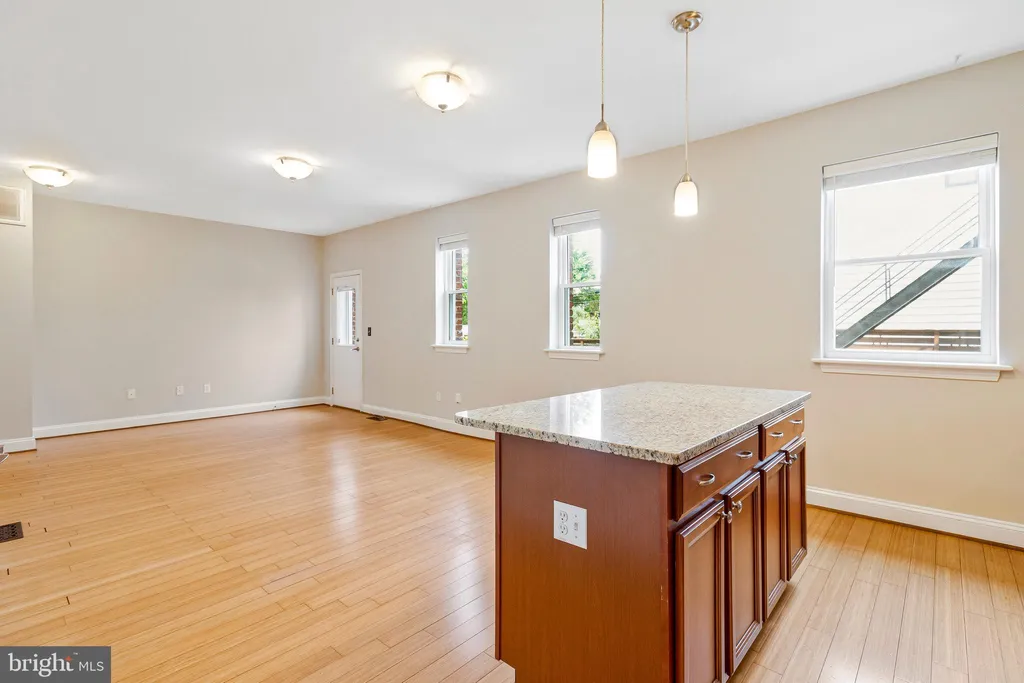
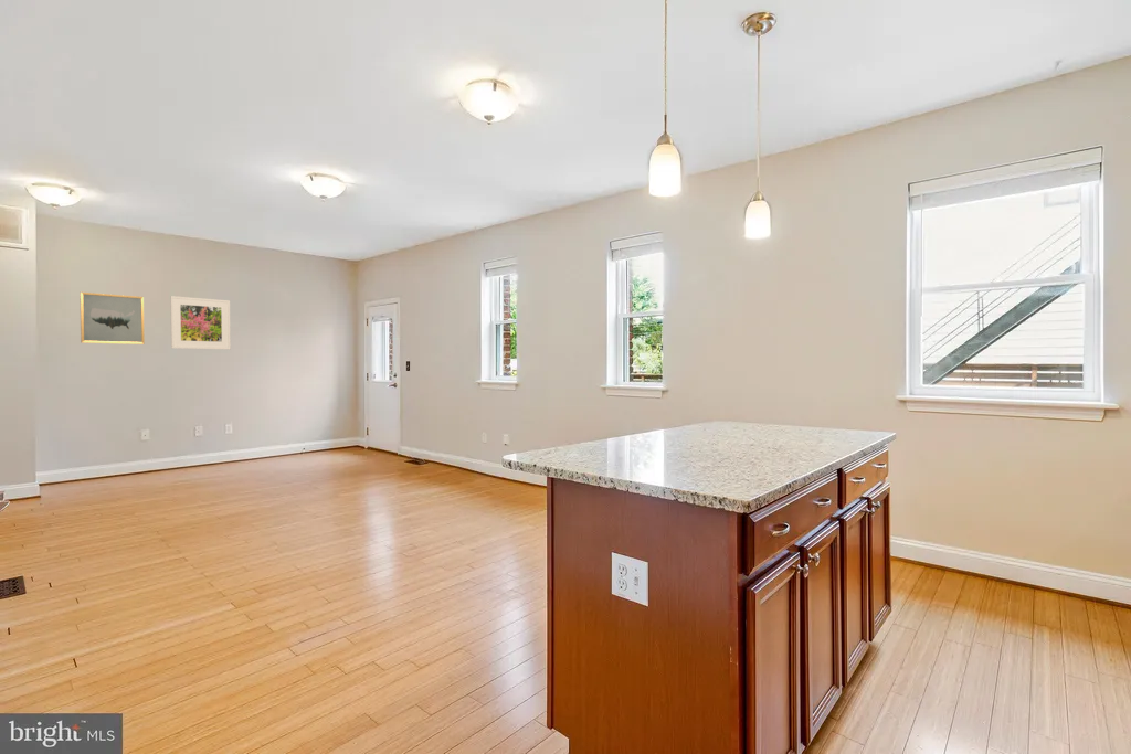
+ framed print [169,295,232,351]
+ wall art [78,291,146,346]
